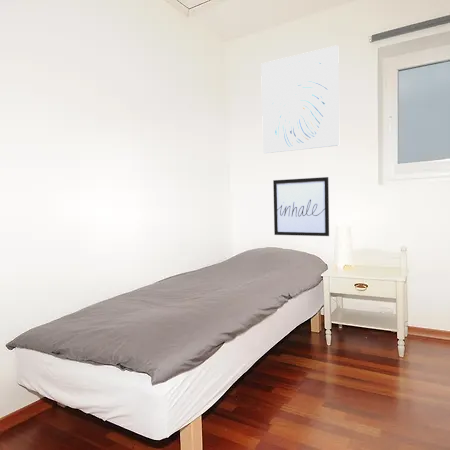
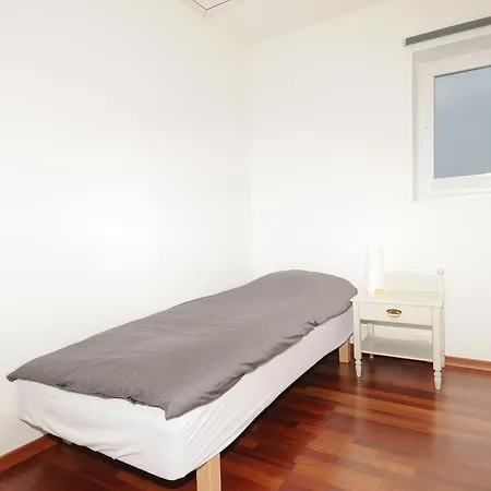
- wall art [260,44,340,154]
- wall art [272,176,330,237]
